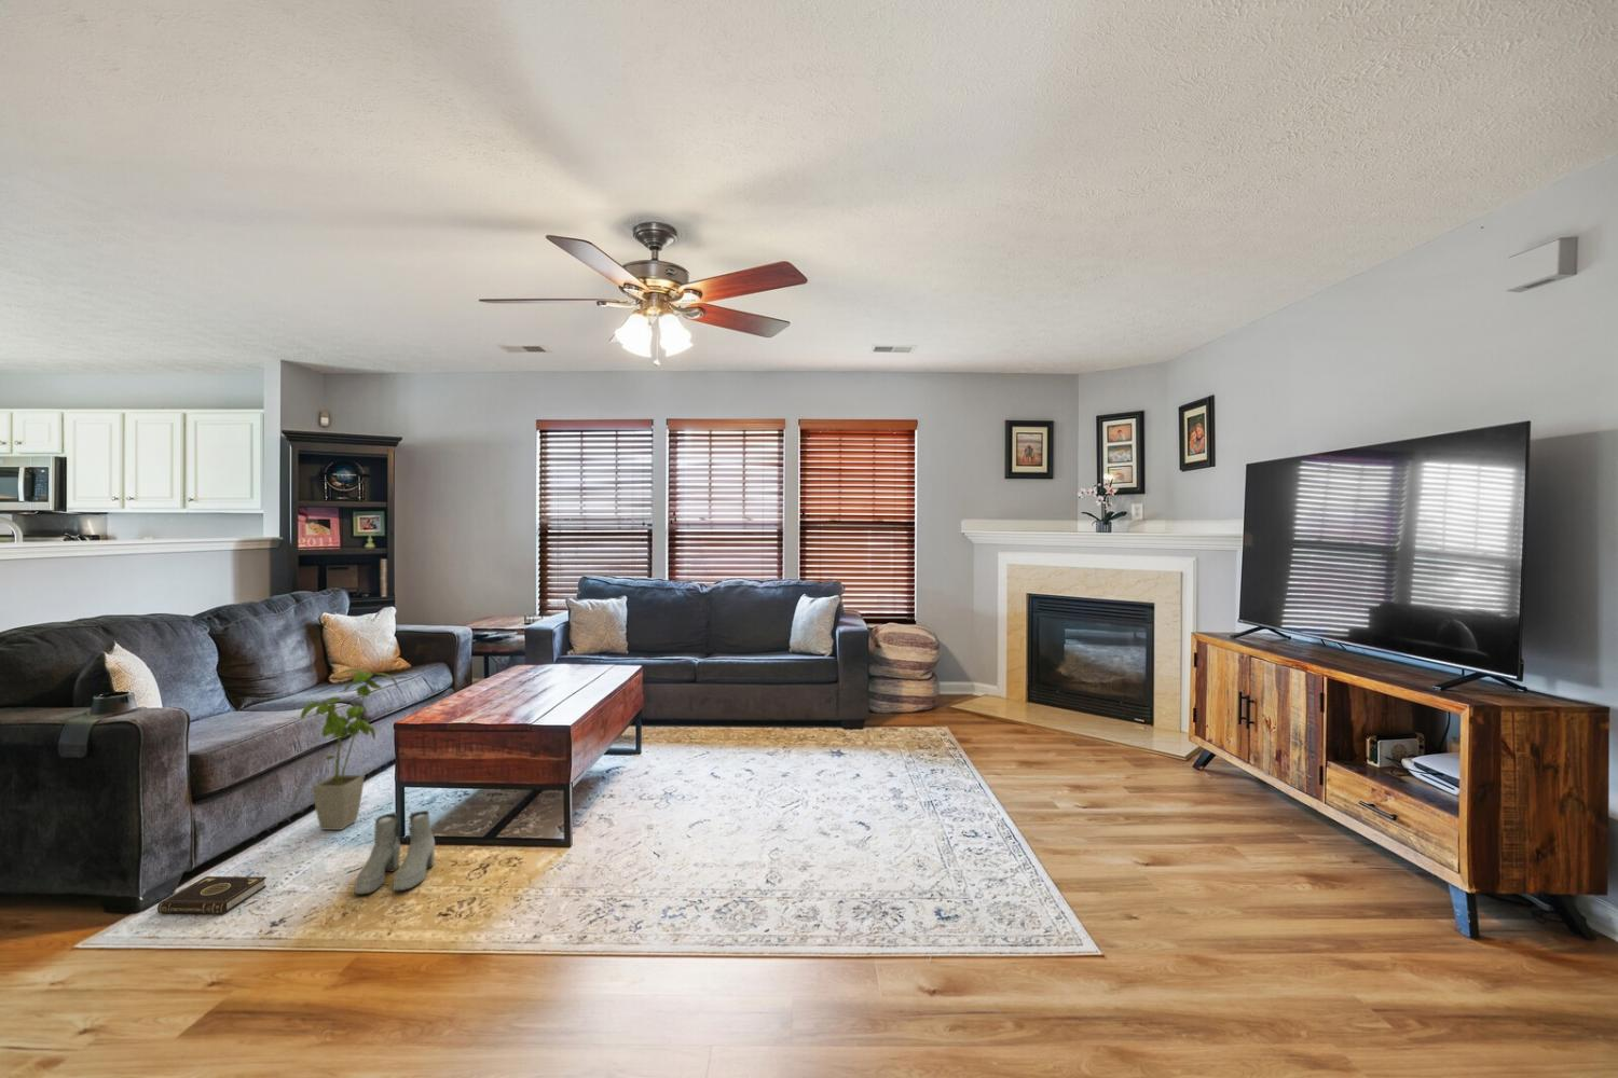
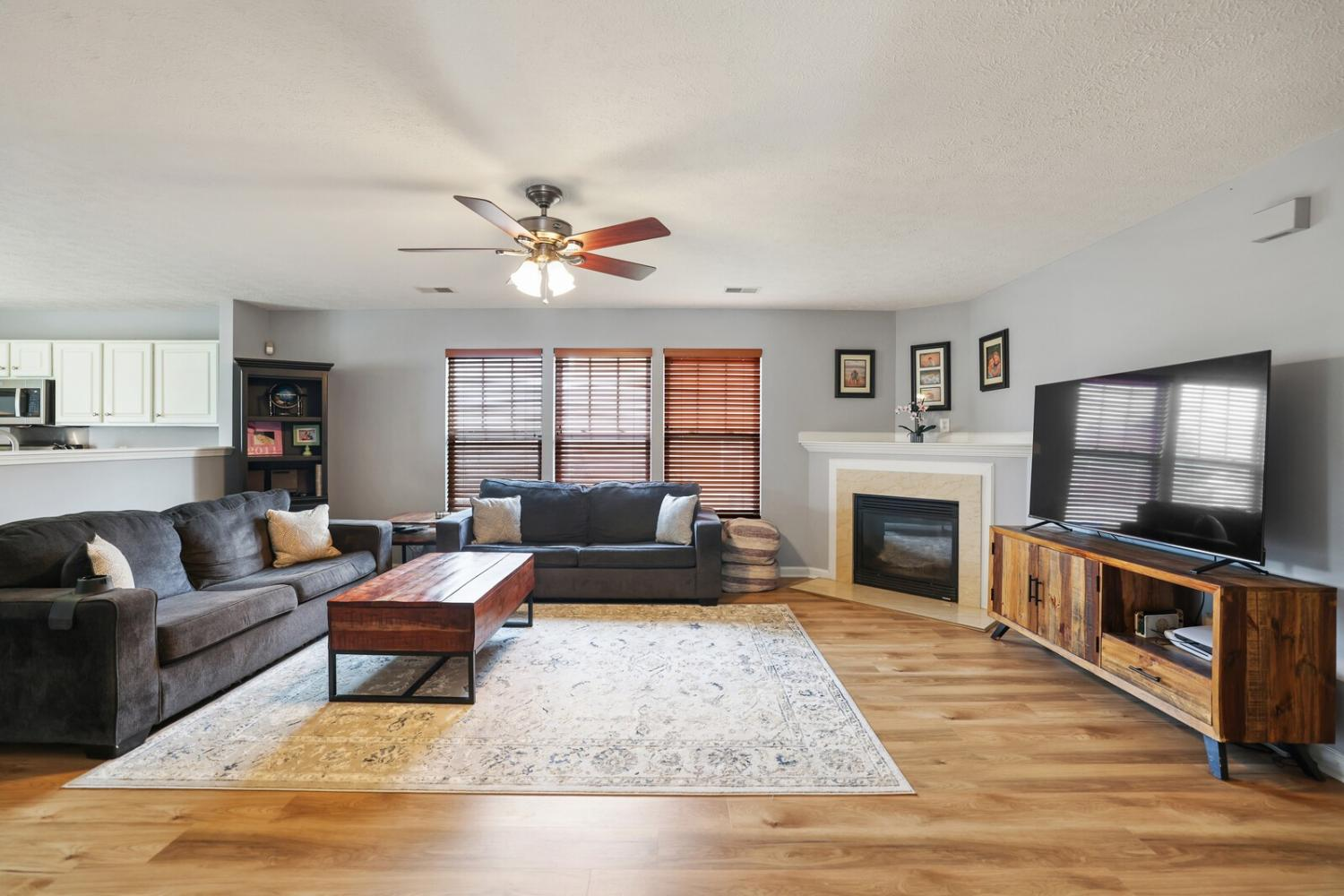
- boots [354,810,436,896]
- house plant [300,669,400,831]
- book [157,876,267,916]
